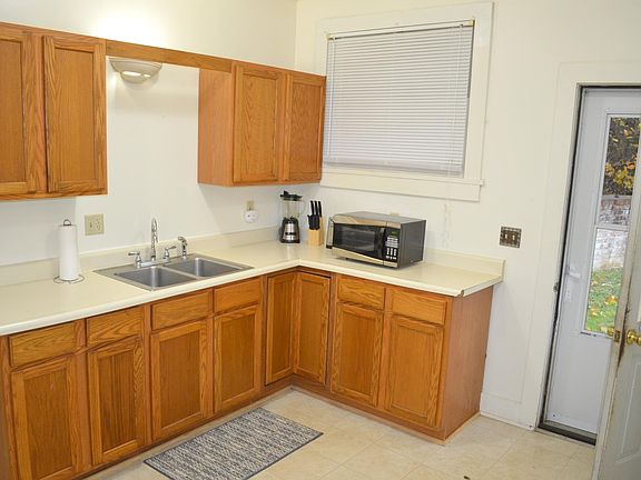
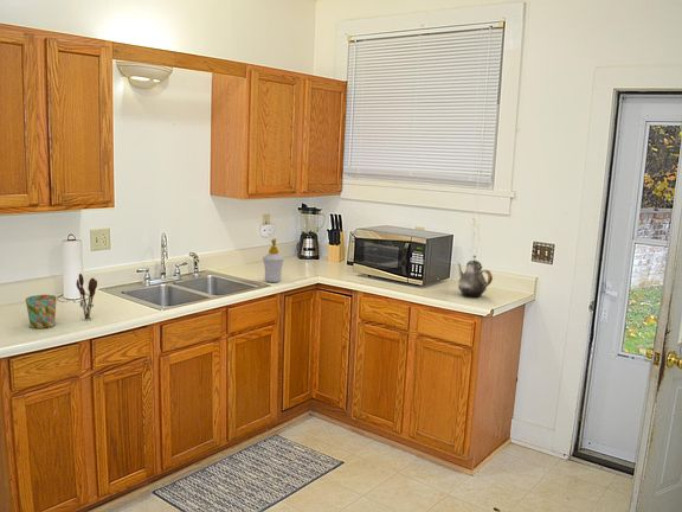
+ teapot [457,255,494,299]
+ soap bottle [262,238,285,283]
+ utensil holder [76,273,98,320]
+ mug [25,294,58,329]
